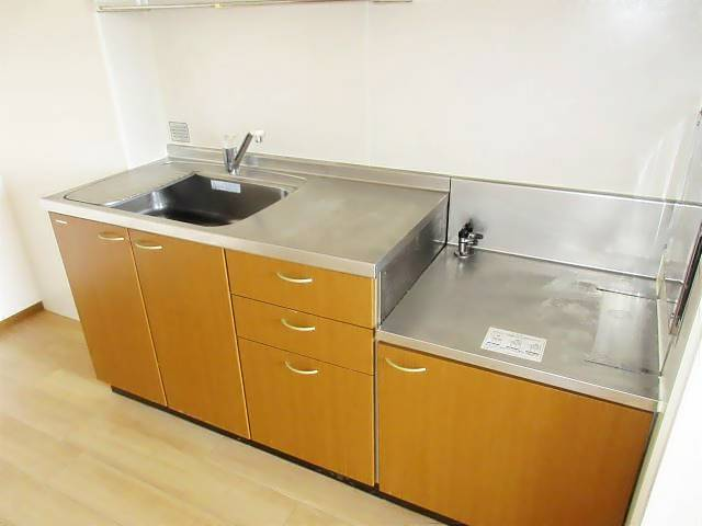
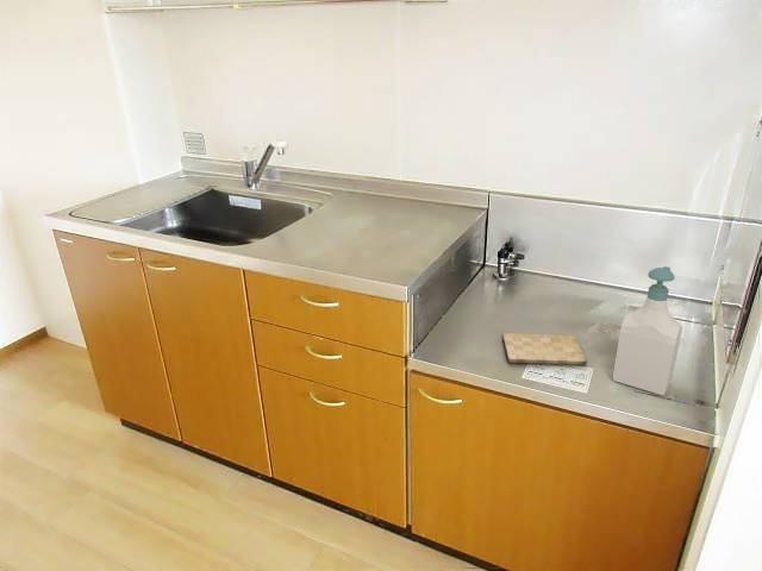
+ soap bottle [612,265,683,396]
+ cutting board [501,332,588,366]
